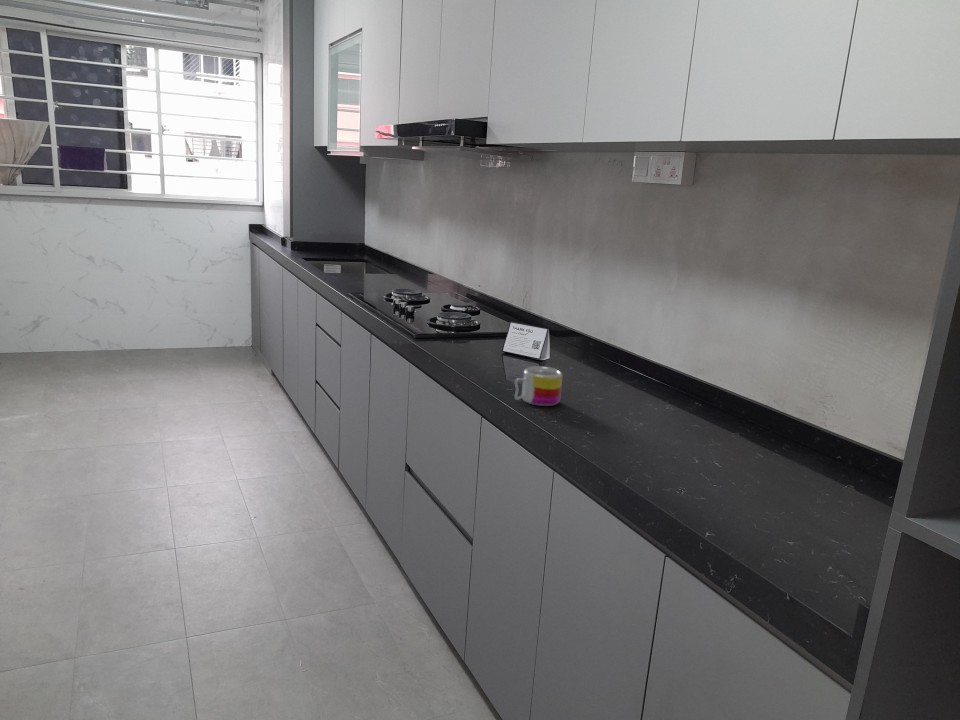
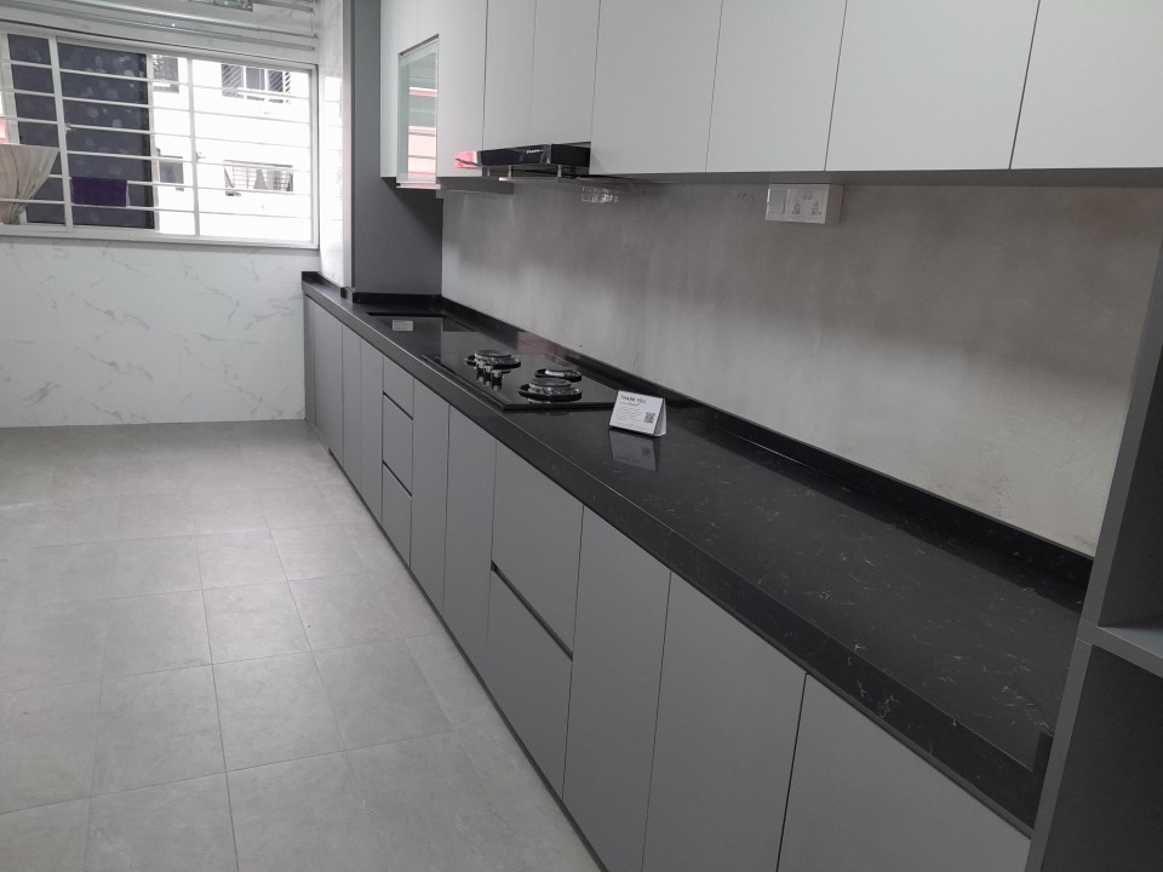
- mug [514,365,563,407]
